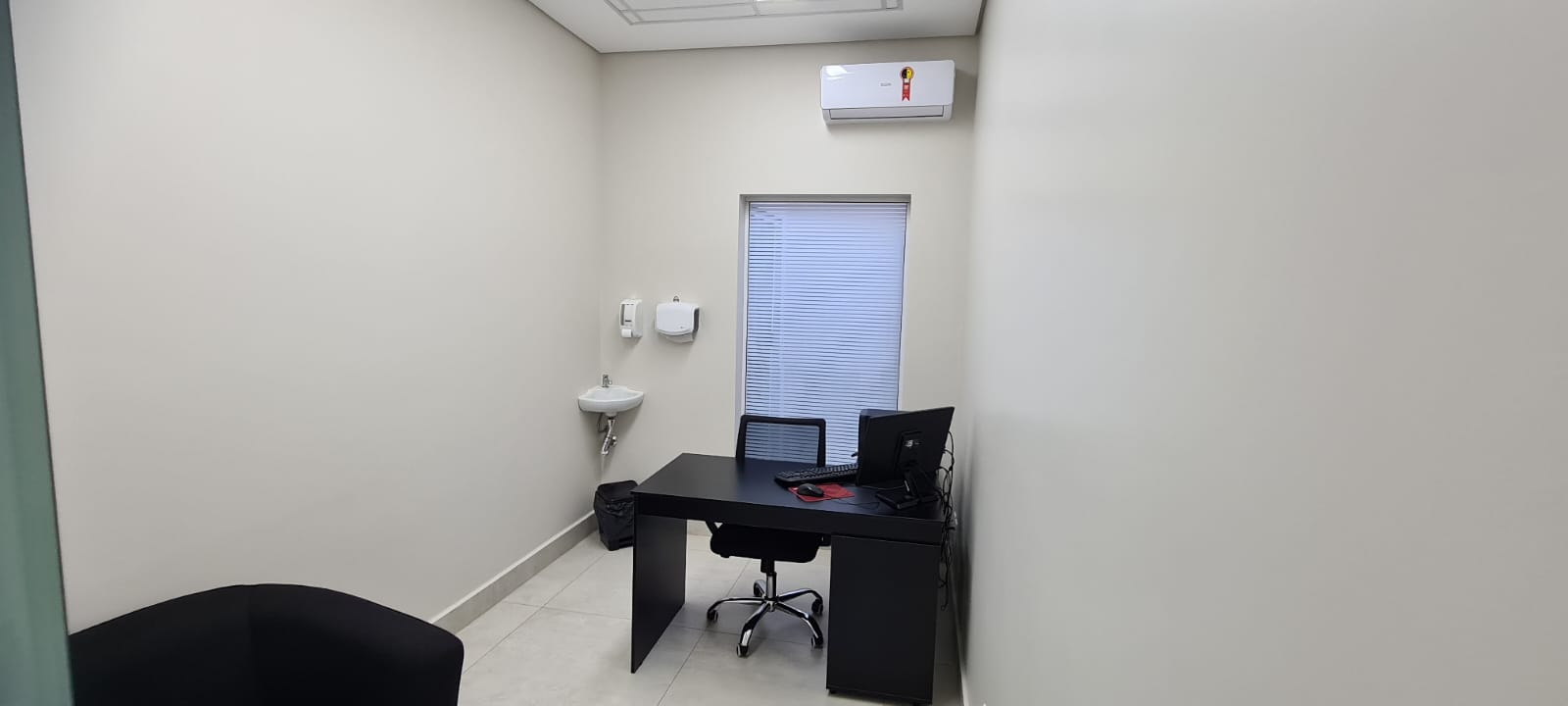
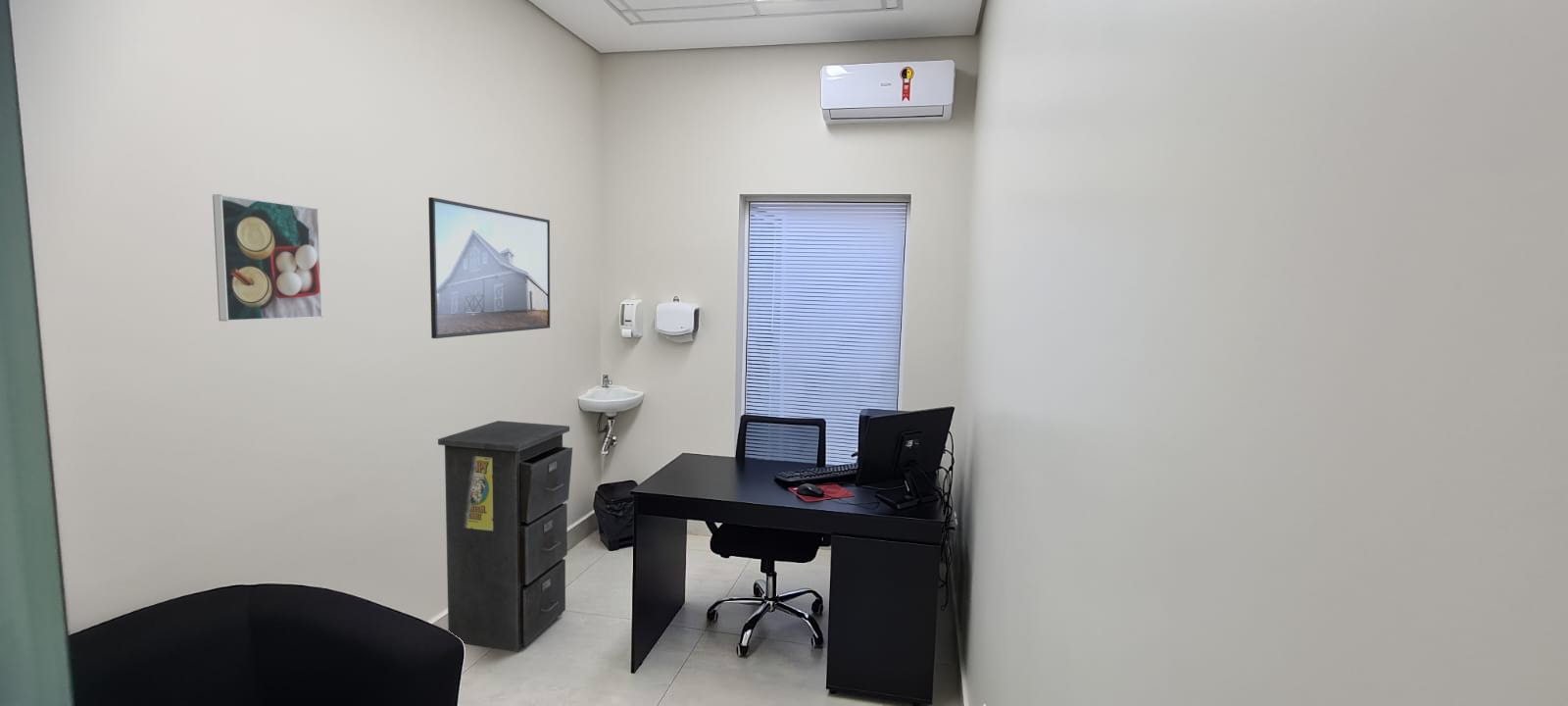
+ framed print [427,196,551,339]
+ filing cabinet [437,420,573,653]
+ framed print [212,193,323,323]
